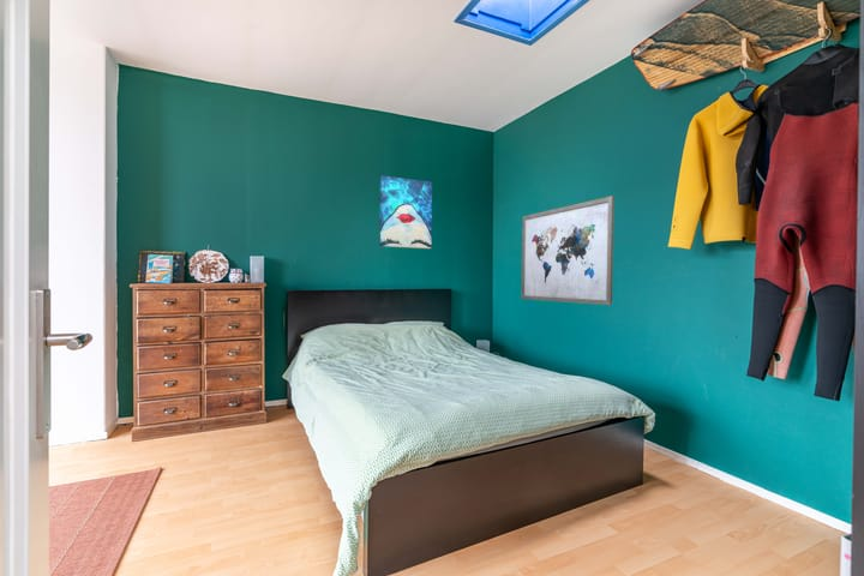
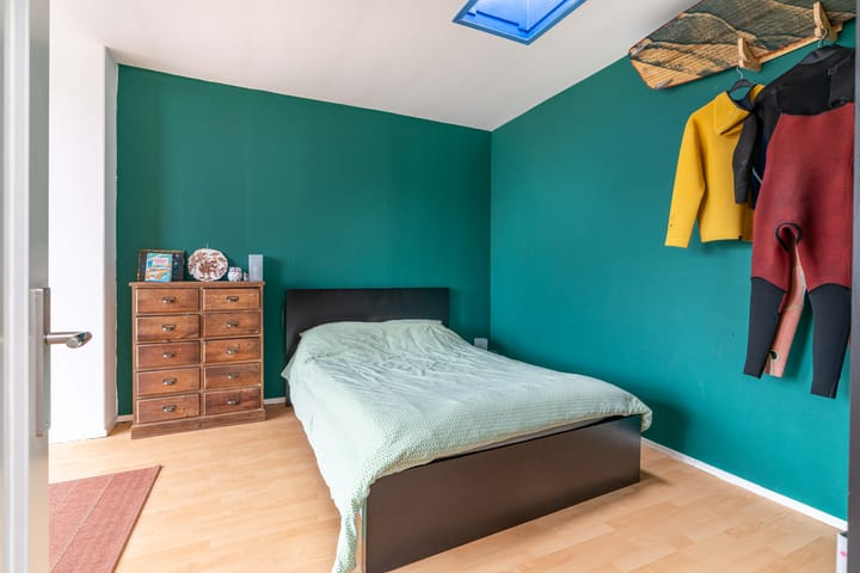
- wall art [378,175,433,250]
- wall art [521,194,616,306]
